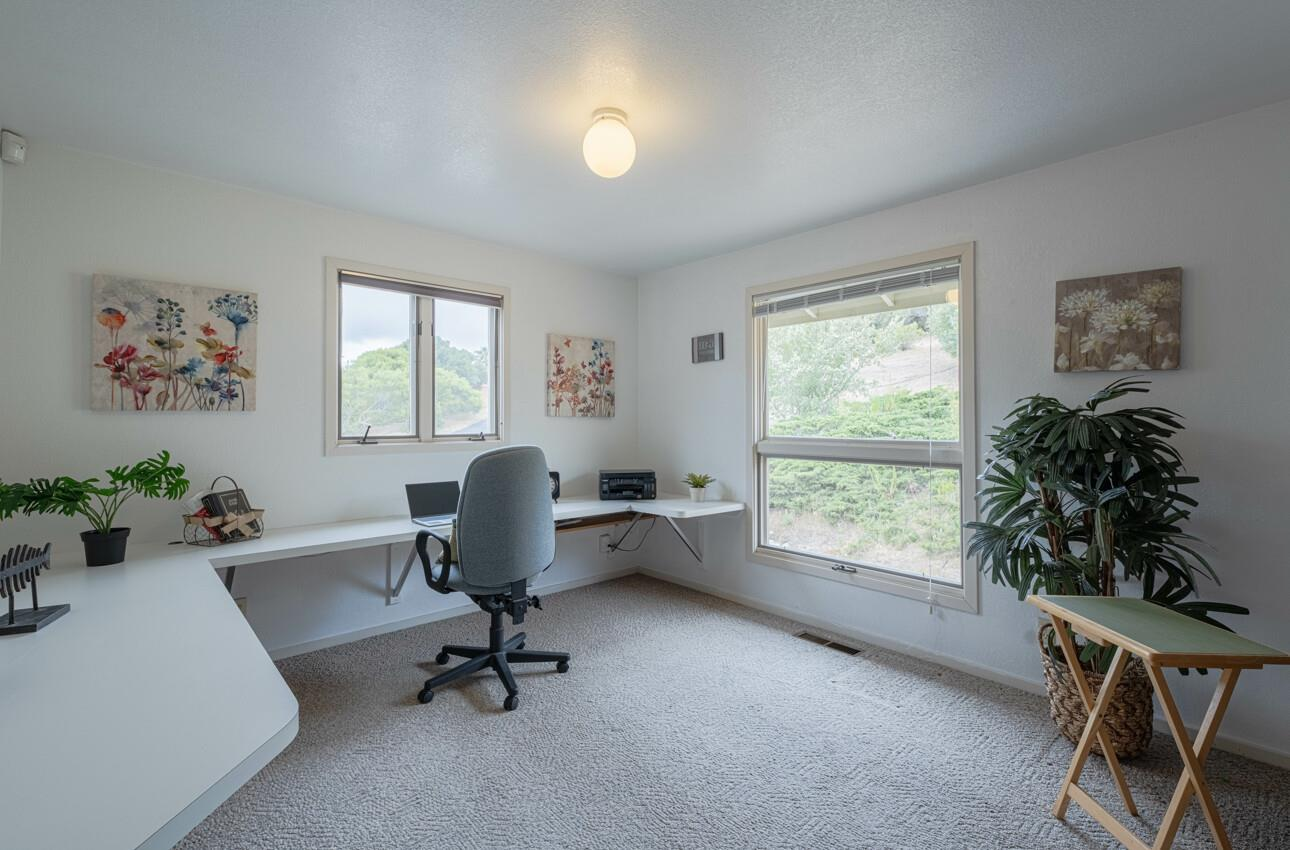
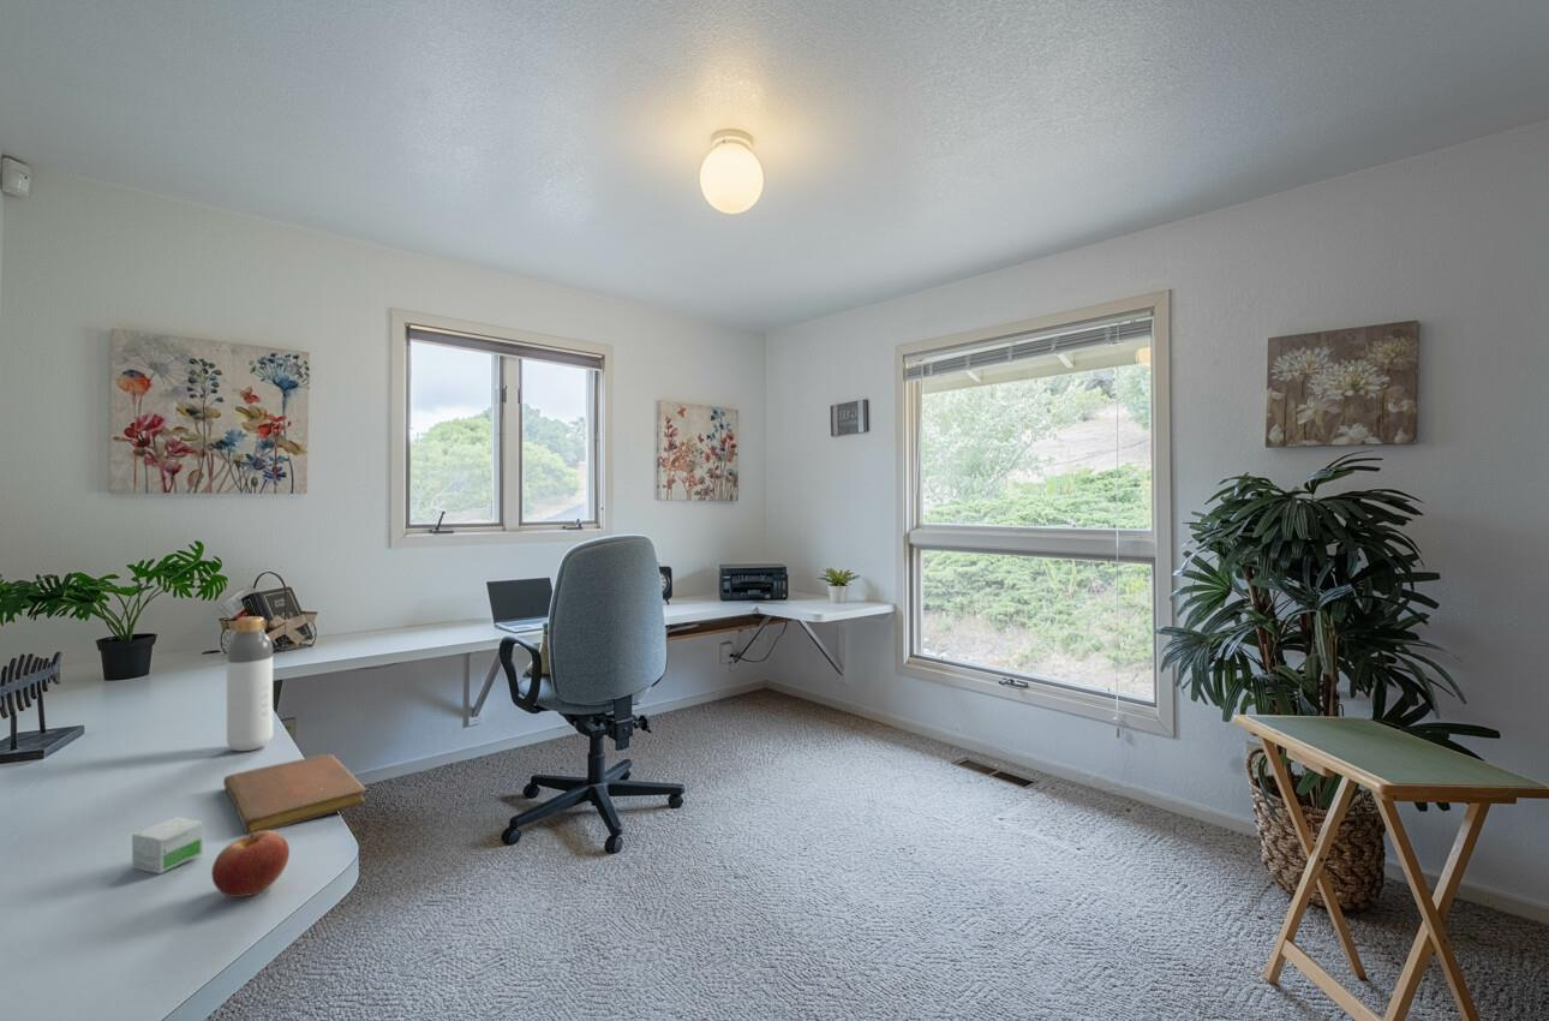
+ apple [210,830,291,898]
+ bottle [226,615,274,752]
+ small box [131,816,204,874]
+ notebook [222,753,367,835]
